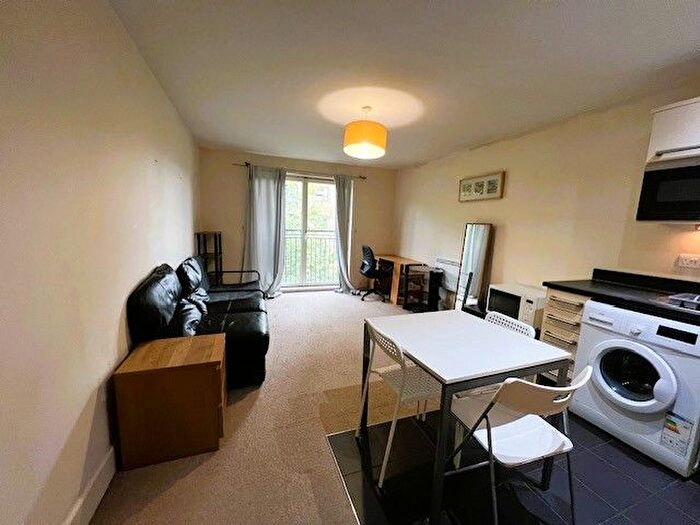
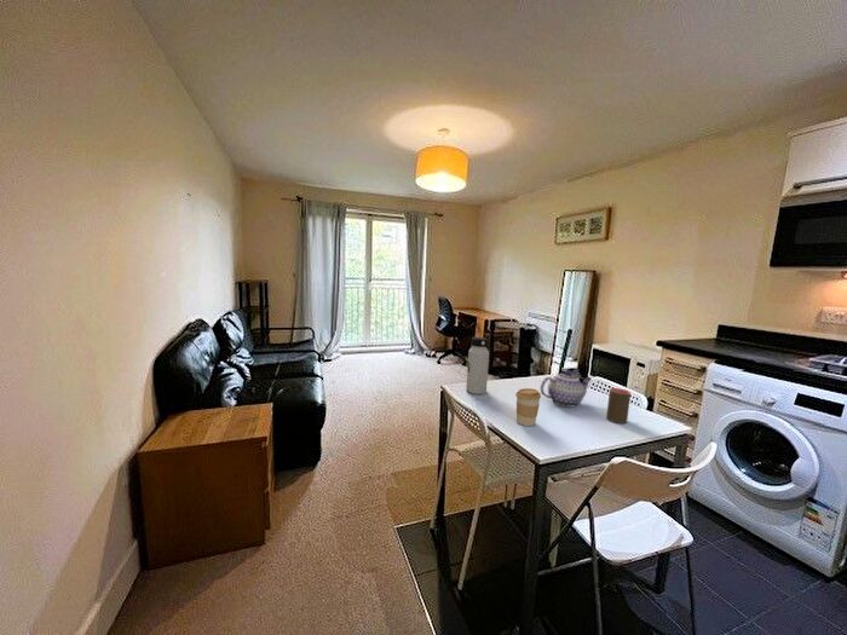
+ cup [605,387,632,425]
+ coffee cup [514,387,542,427]
+ teapot [540,369,593,409]
+ water bottle [465,336,490,396]
